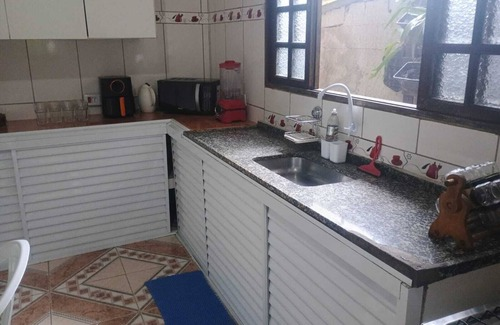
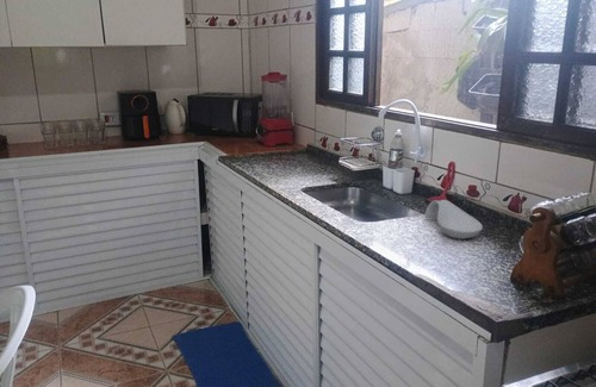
+ spoon rest [424,199,484,241]
